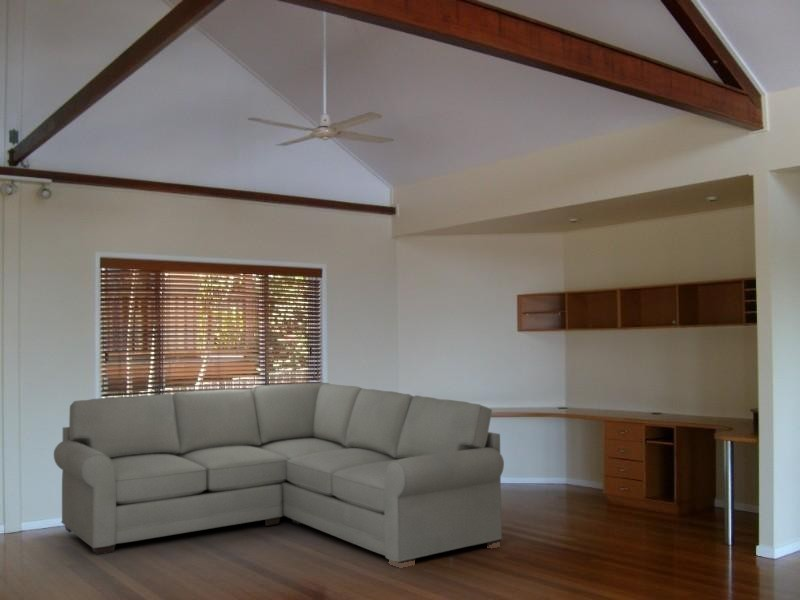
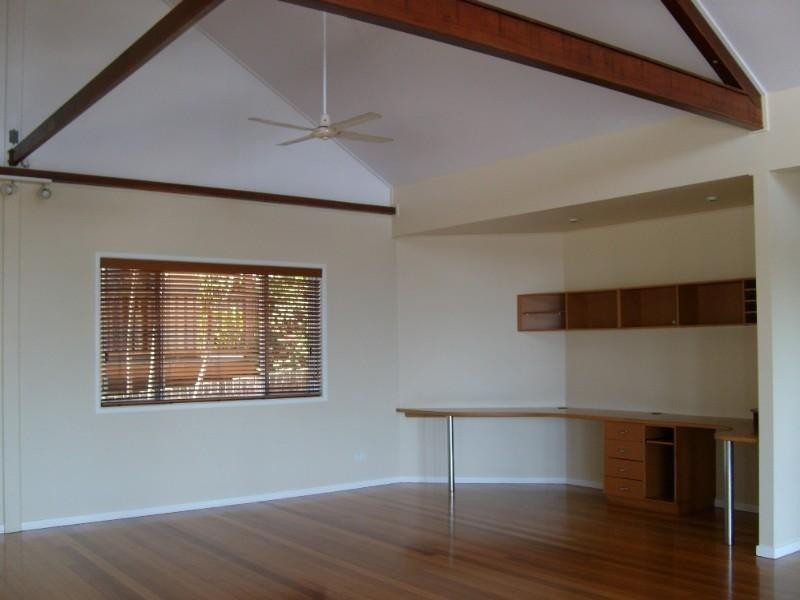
- sofa [53,382,505,564]
